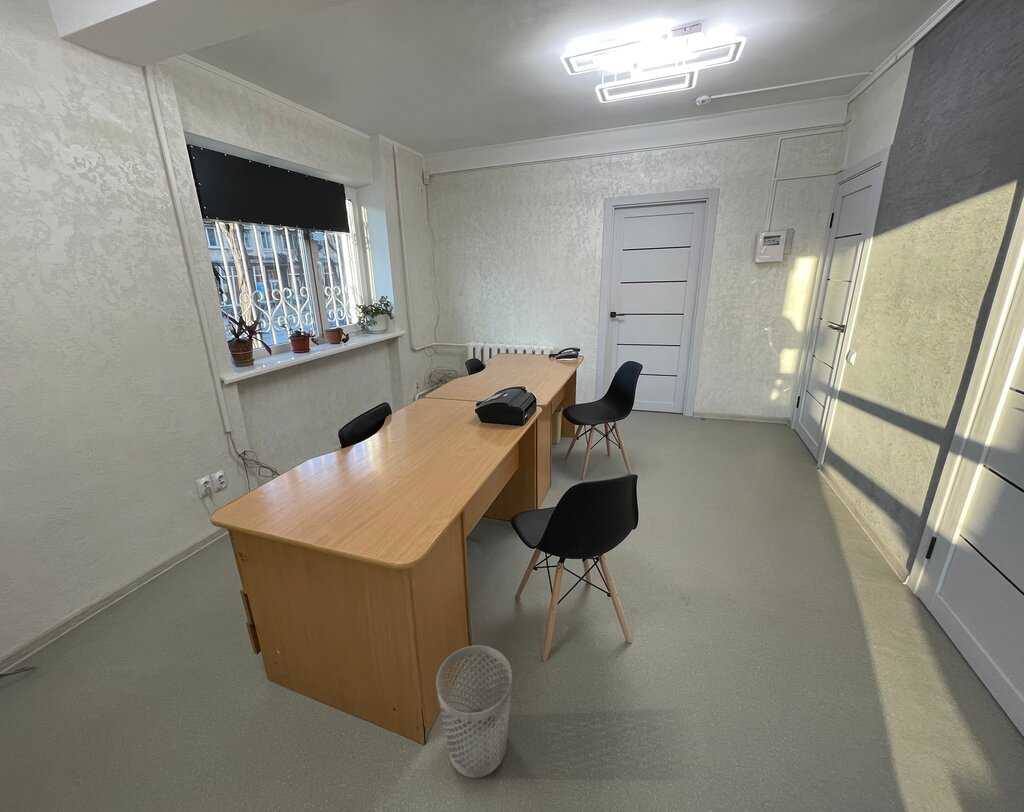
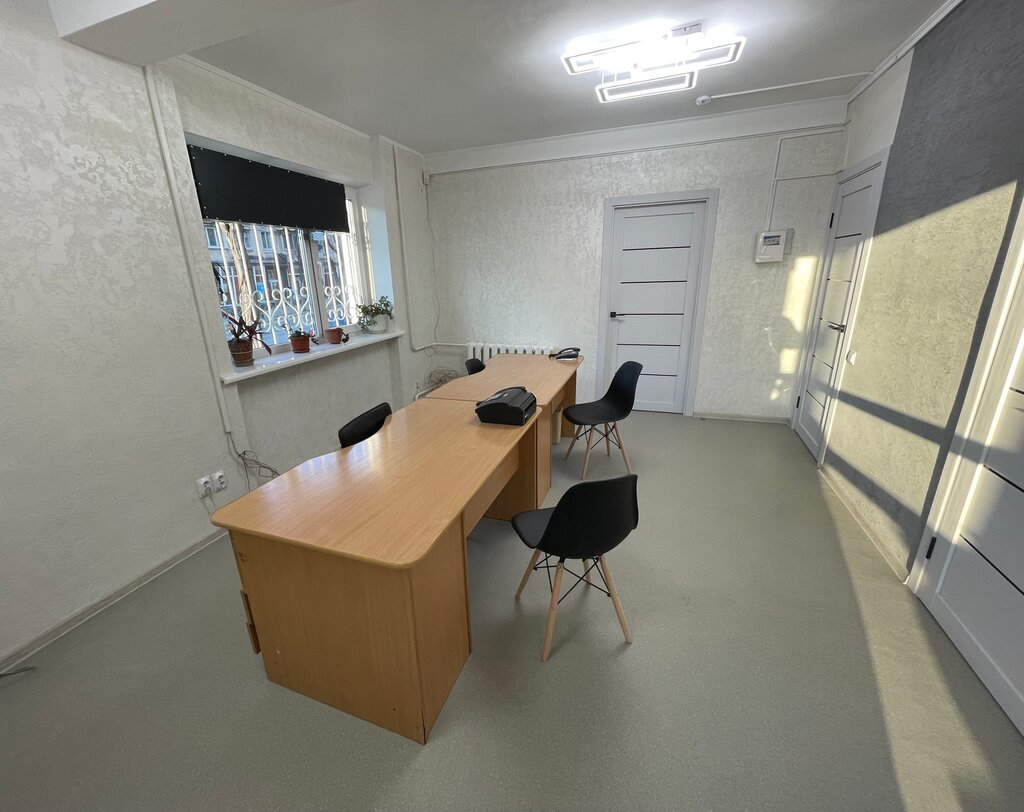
- wastebasket [435,644,513,779]
